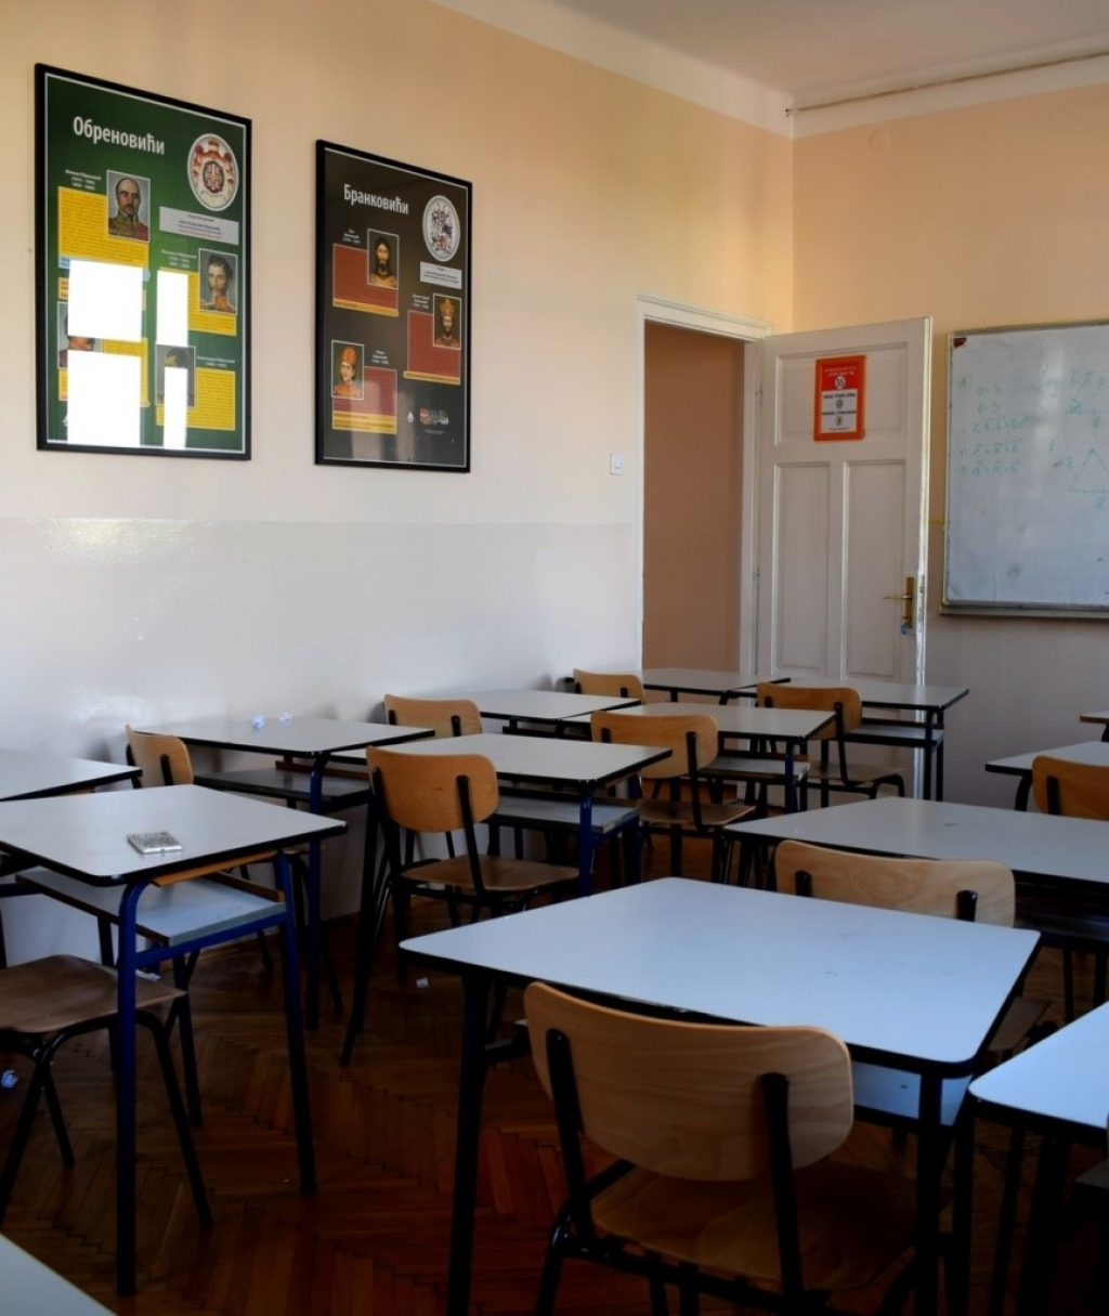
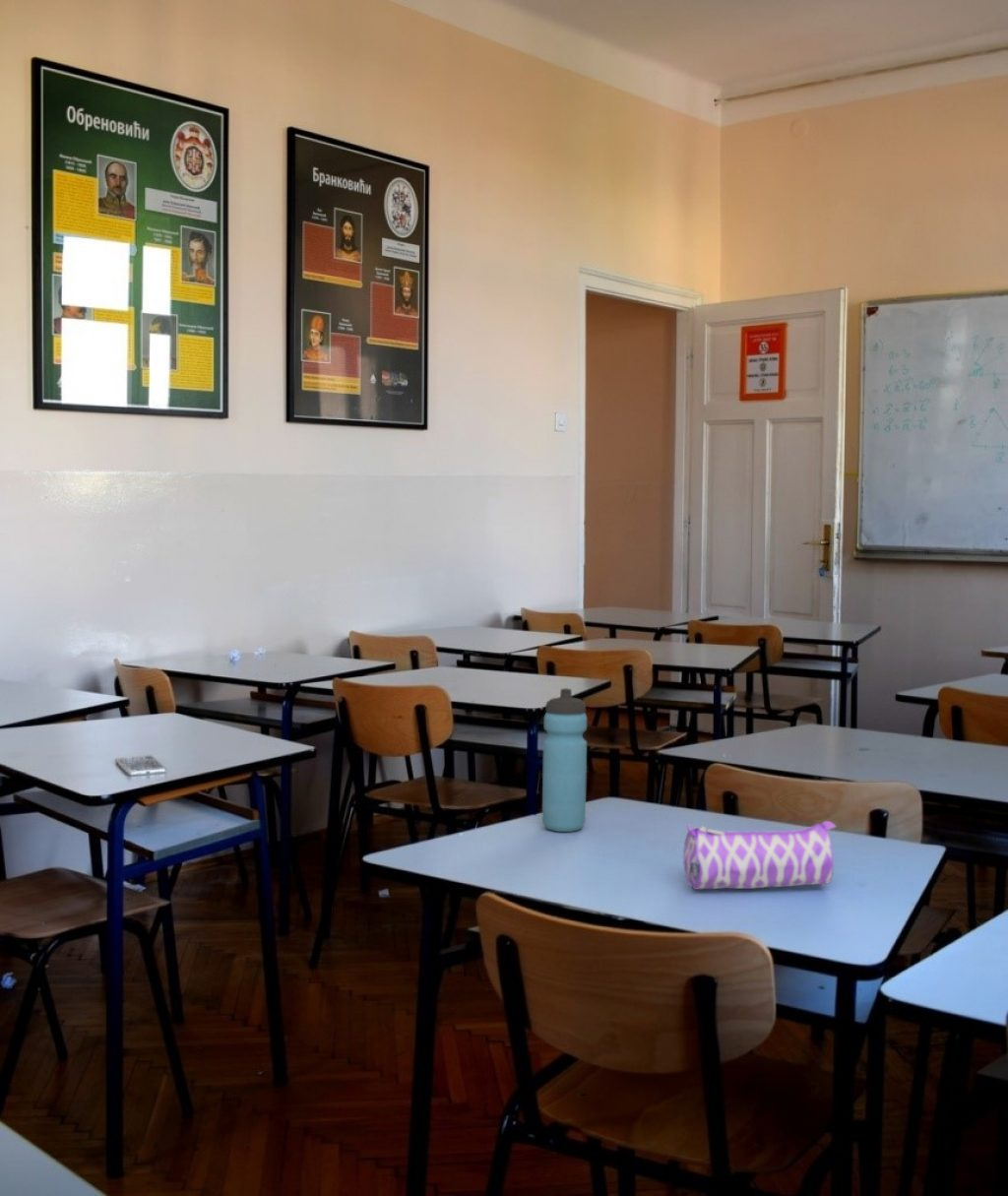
+ pencil case [682,820,837,891]
+ water bottle [541,687,588,833]
